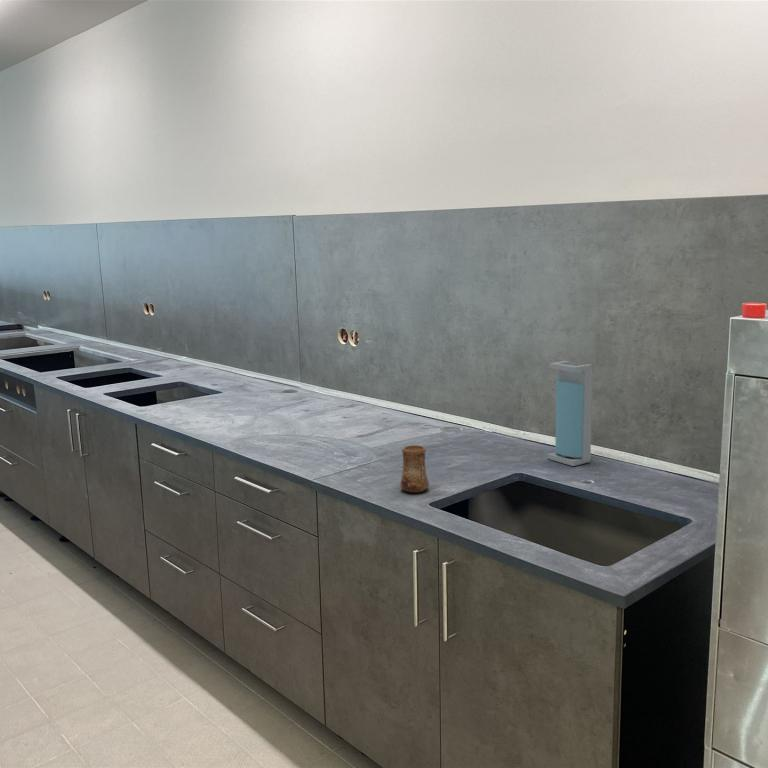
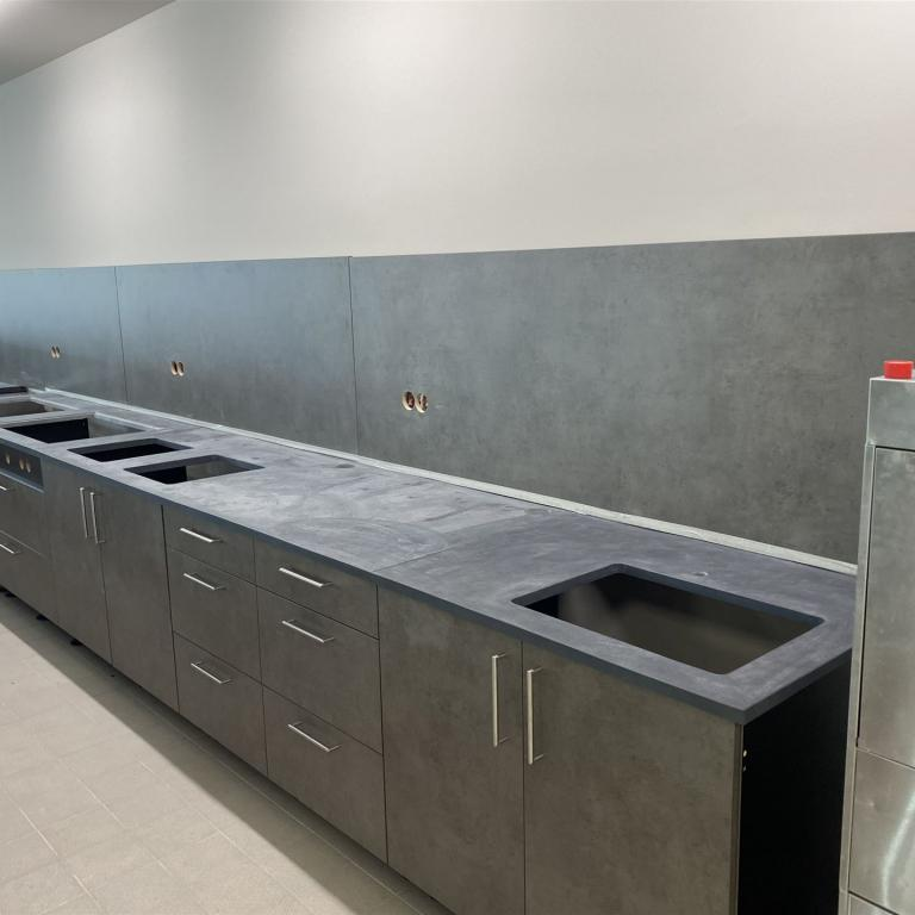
- soap dispenser [546,360,594,467]
- cup [399,444,430,494]
